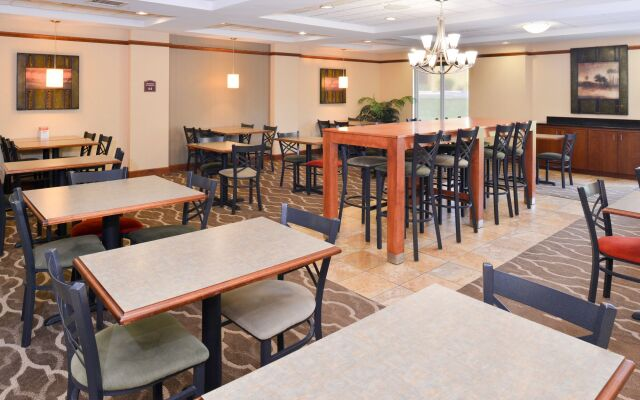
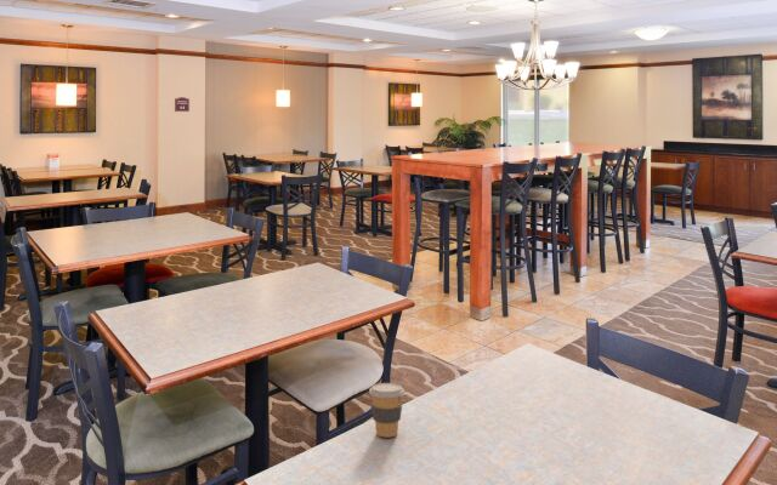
+ coffee cup [368,382,405,439]
